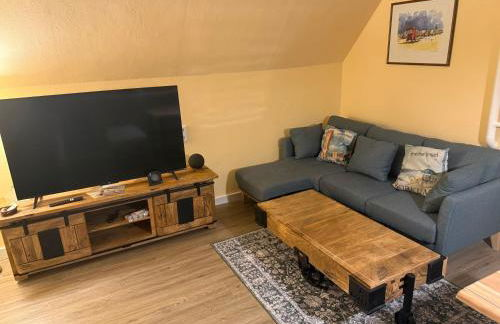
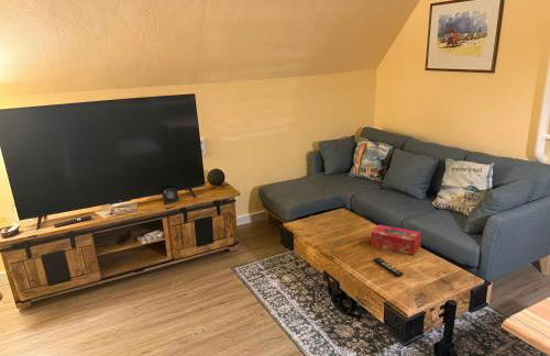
+ tissue box [370,224,422,256]
+ remote control [373,257,404,277]
